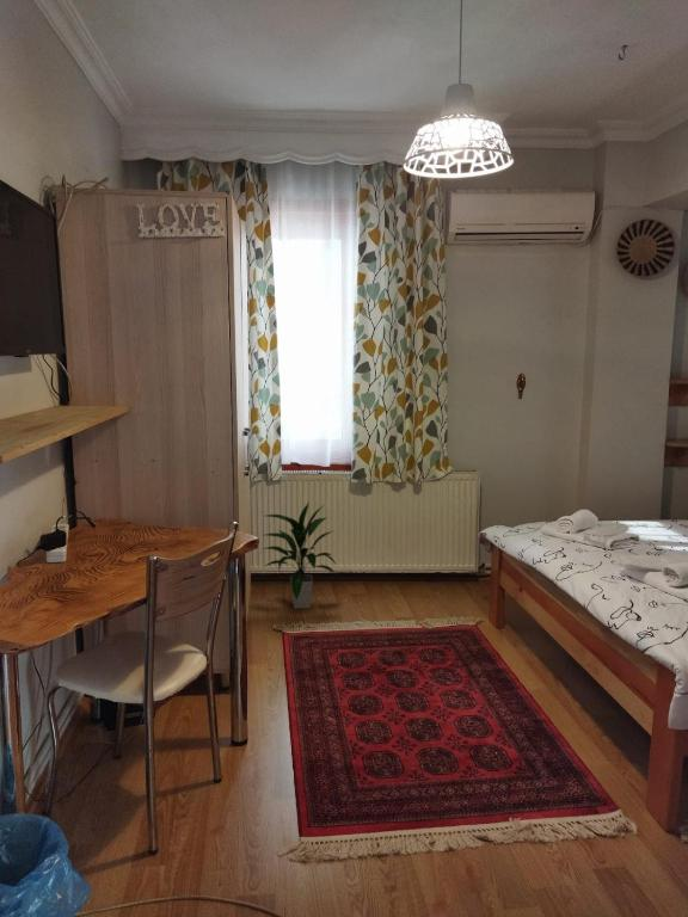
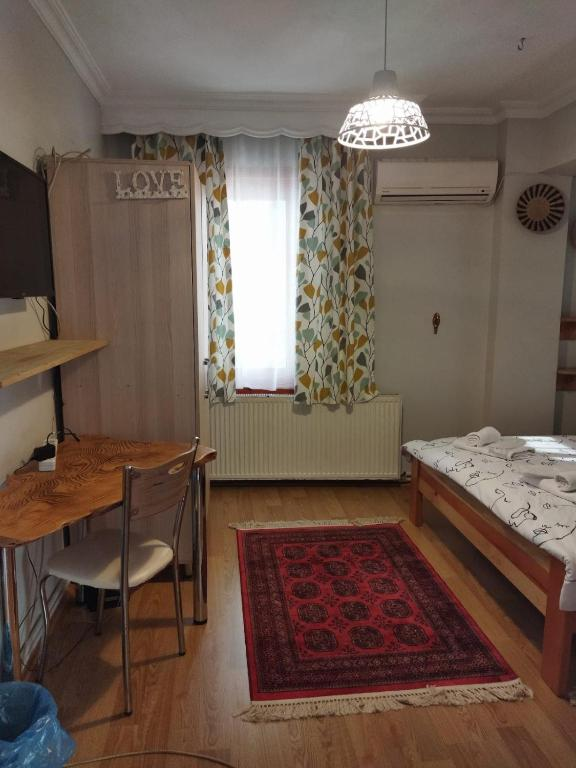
- indoor plant [260,500,338,610]
